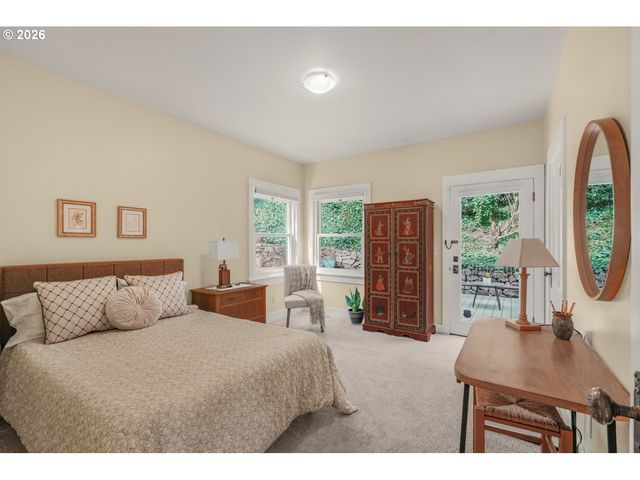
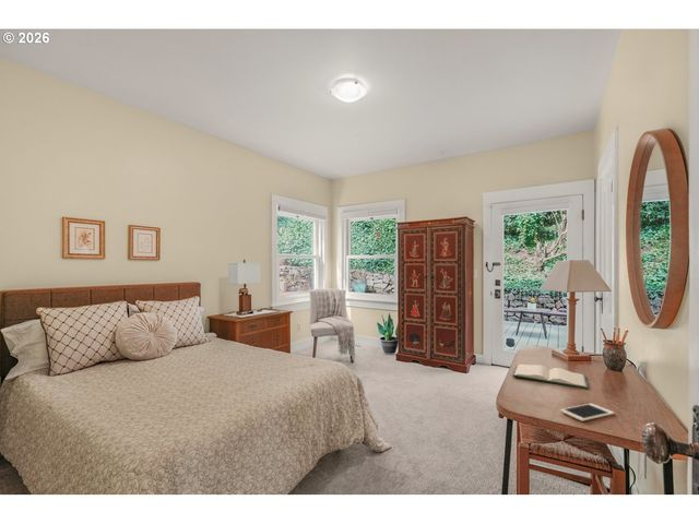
+ hardback book [512,364,589,390]
+ cell phone [559,403,615,422]
